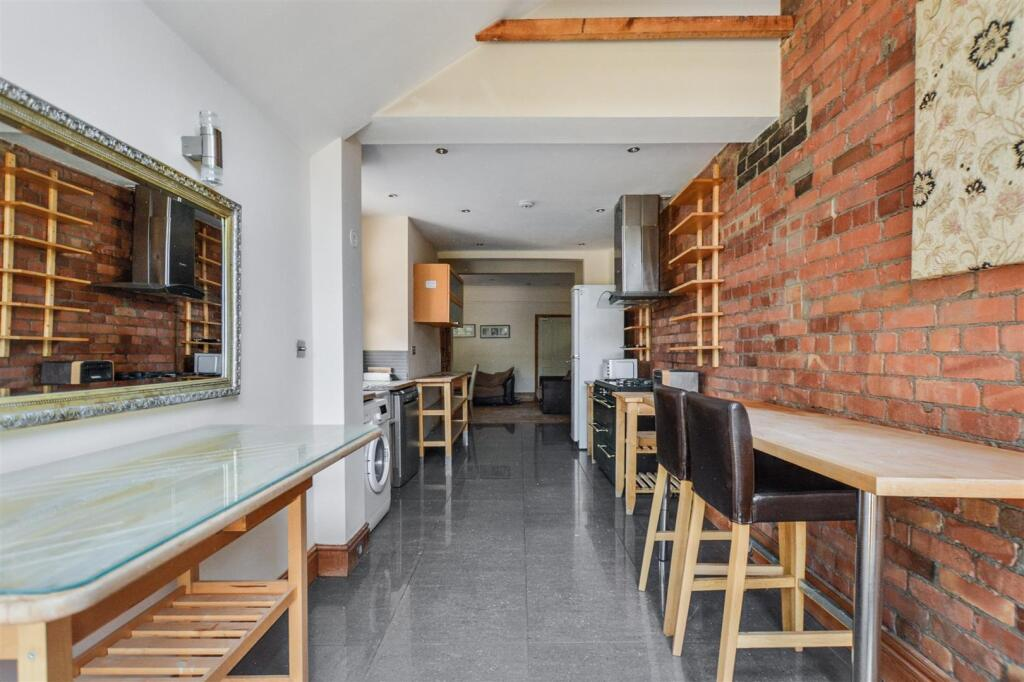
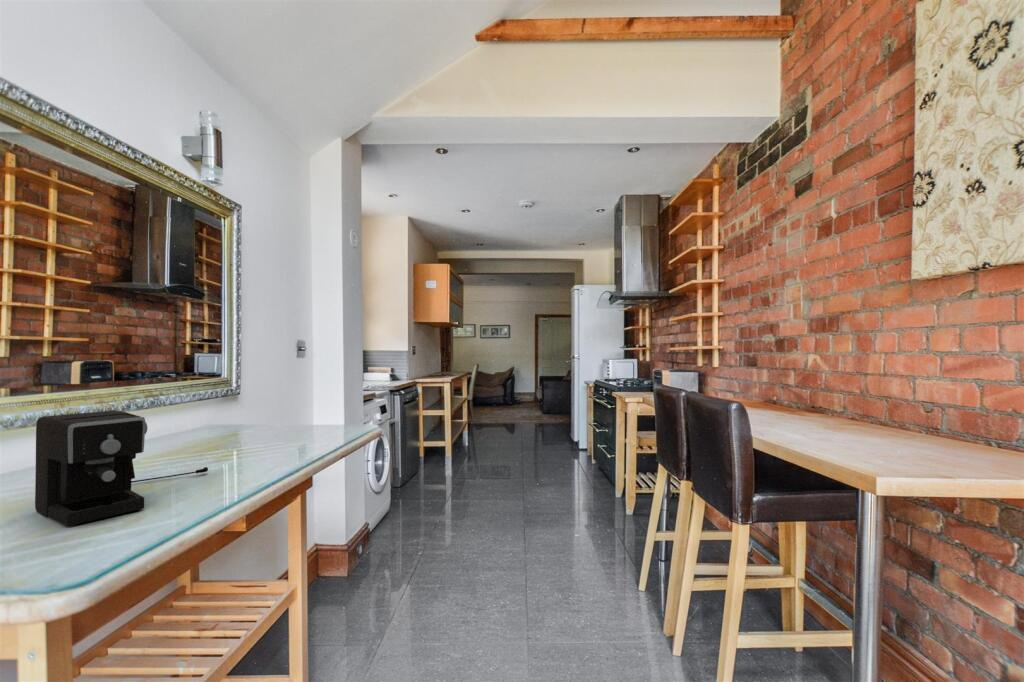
+ coffee maker [34,410,209,527]
